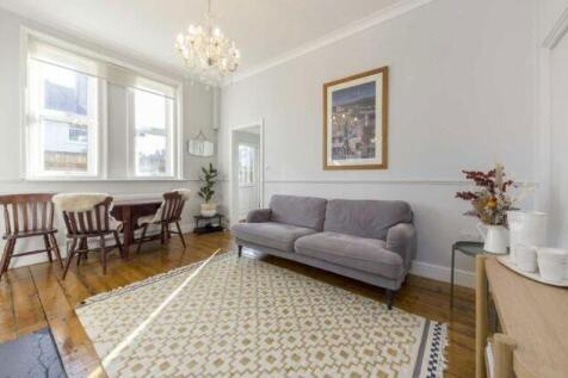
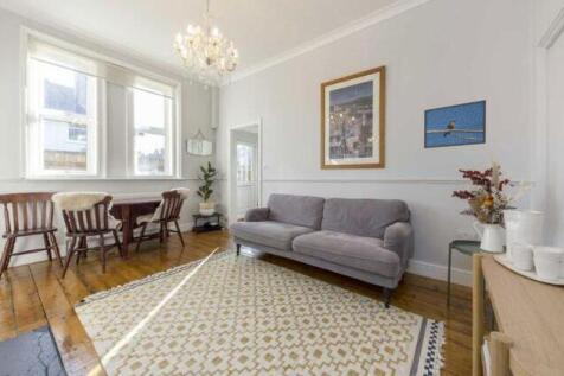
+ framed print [423,98,487,149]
